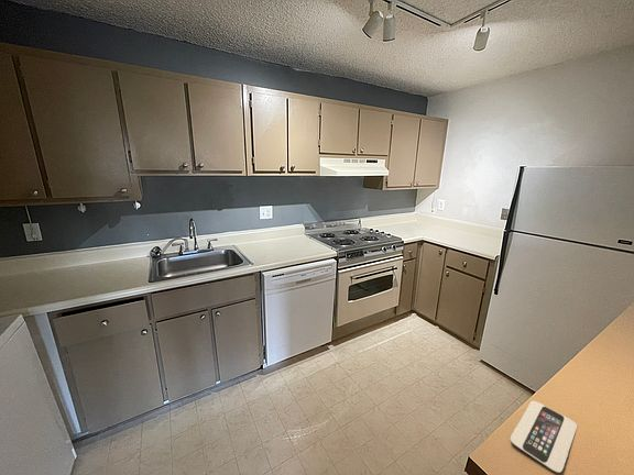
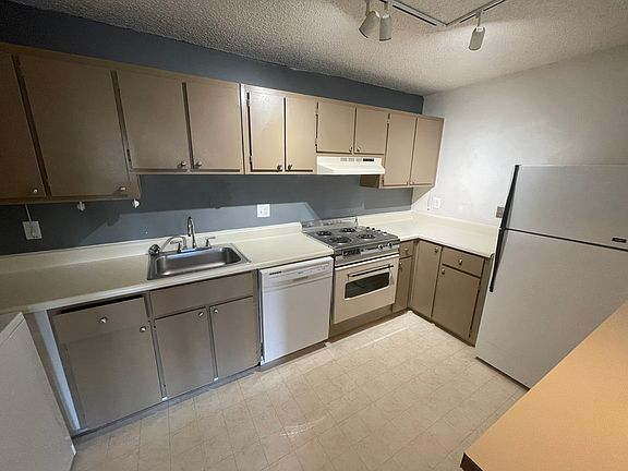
- smartphone [510,400,578,474]
